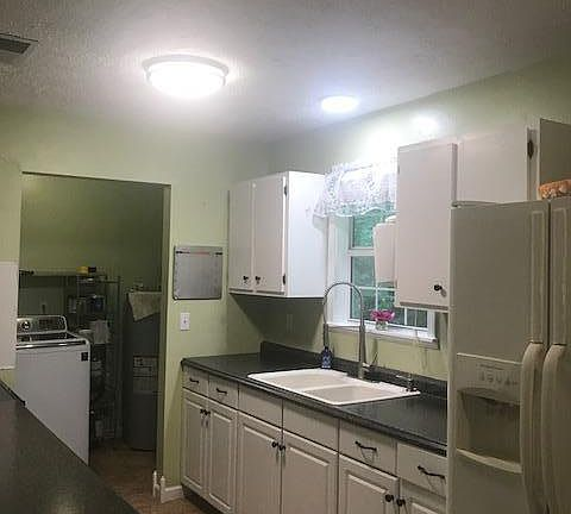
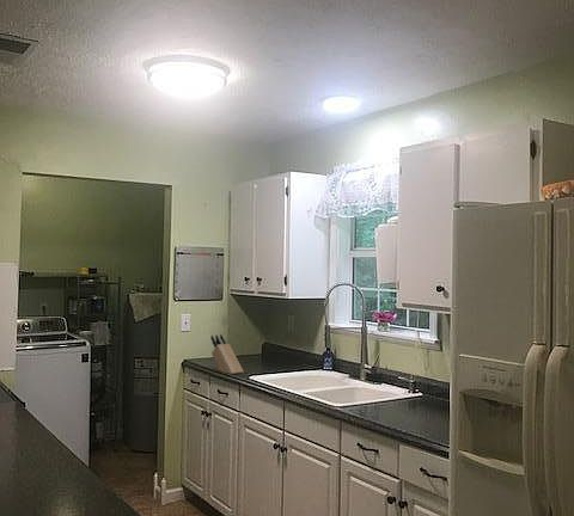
+ knife block [209,333,245,375]
